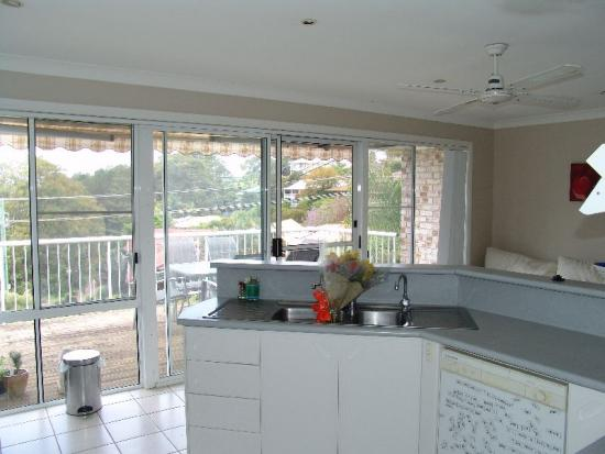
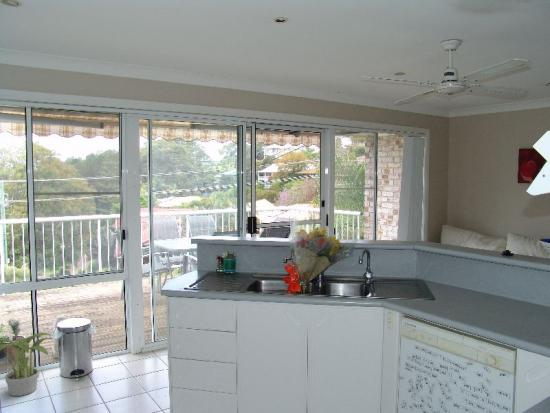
+ potted plant [0,332,53,397]
